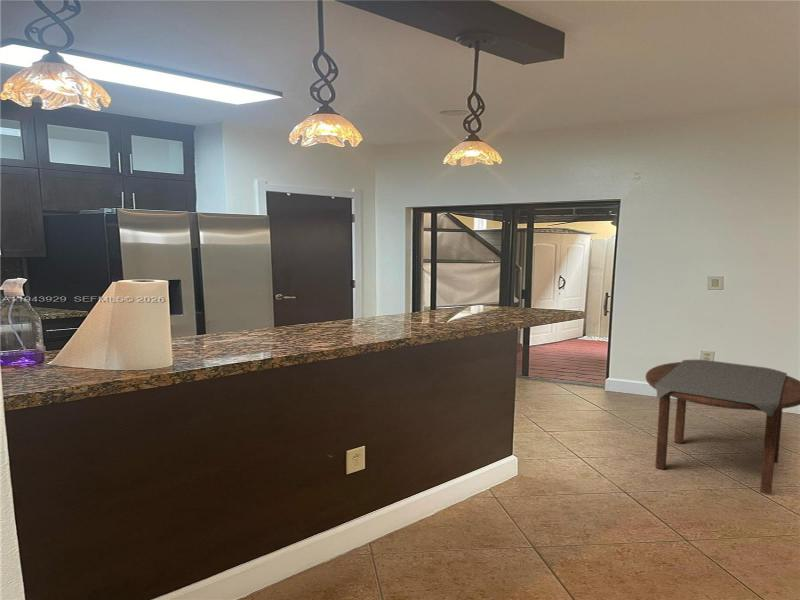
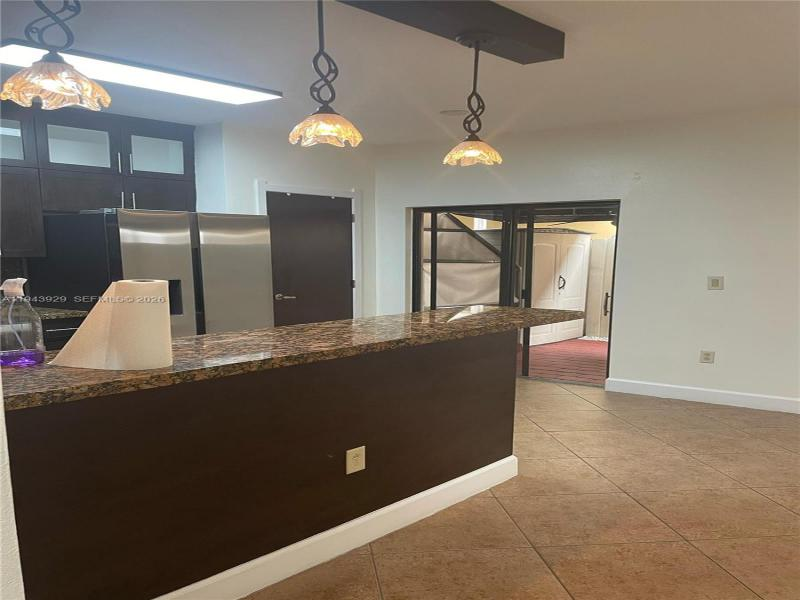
- round table [645,359,800,496]
